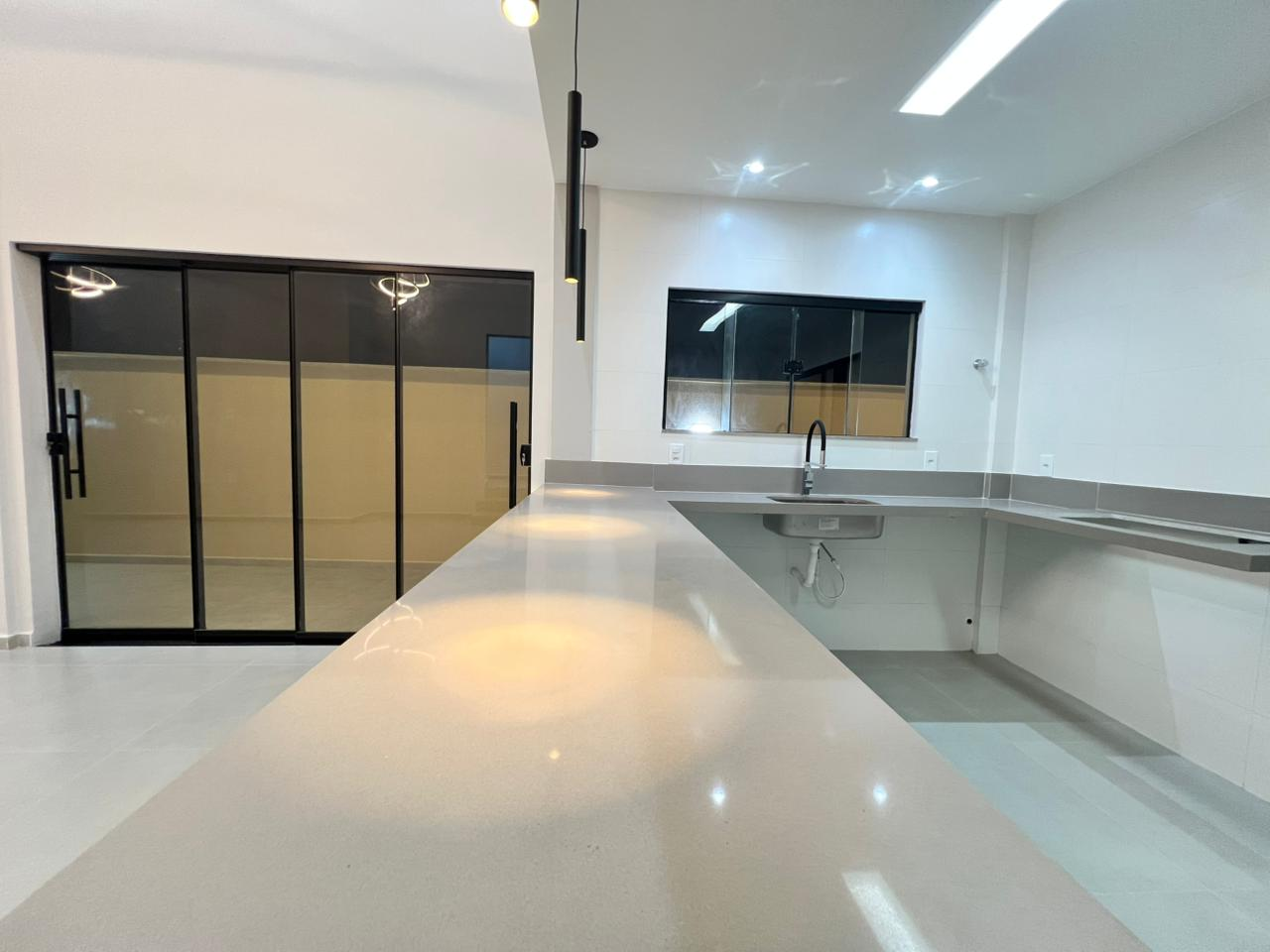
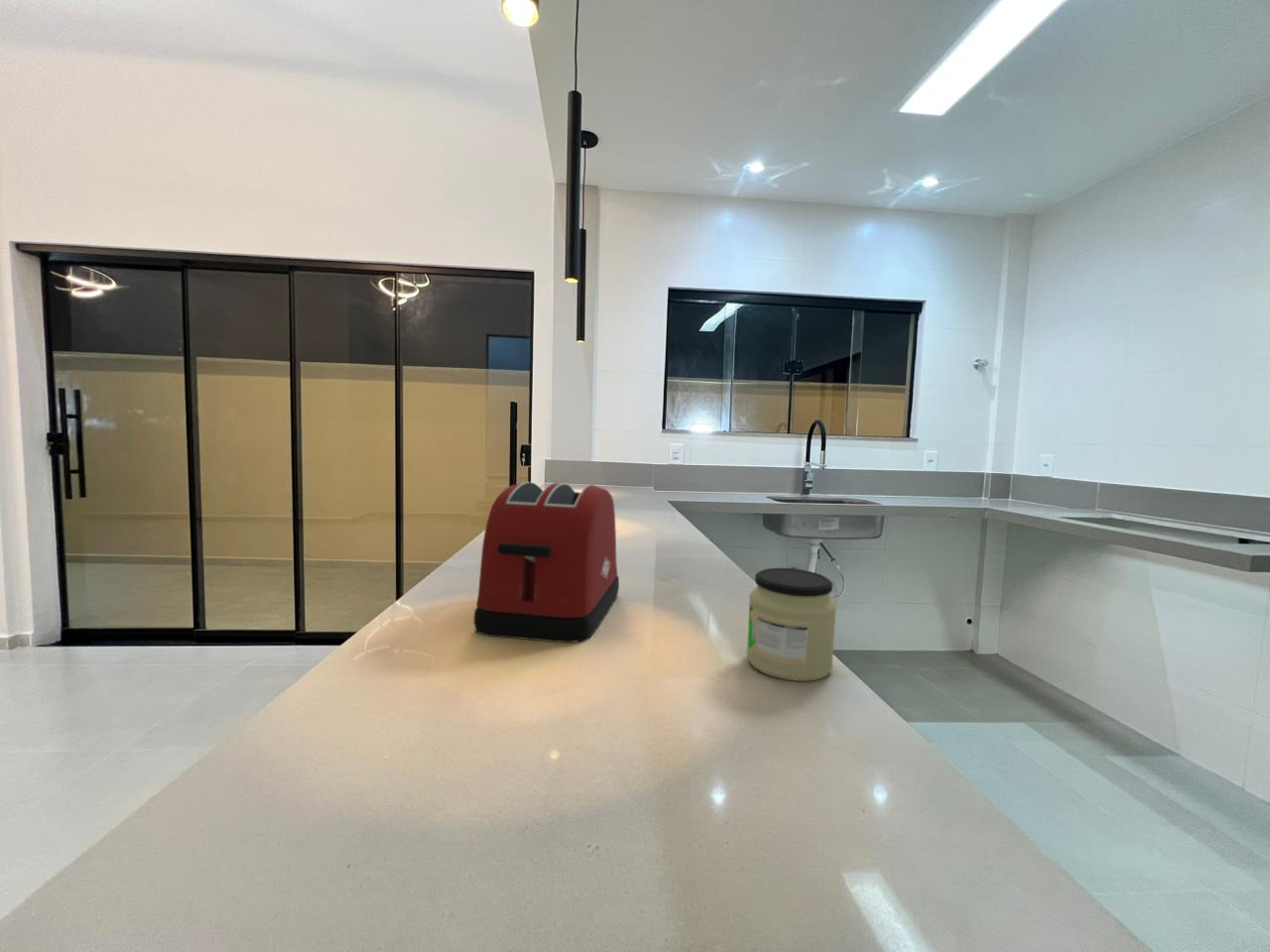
+ jar [745,567,837,682]
+ toaster [472,481,620,644]
